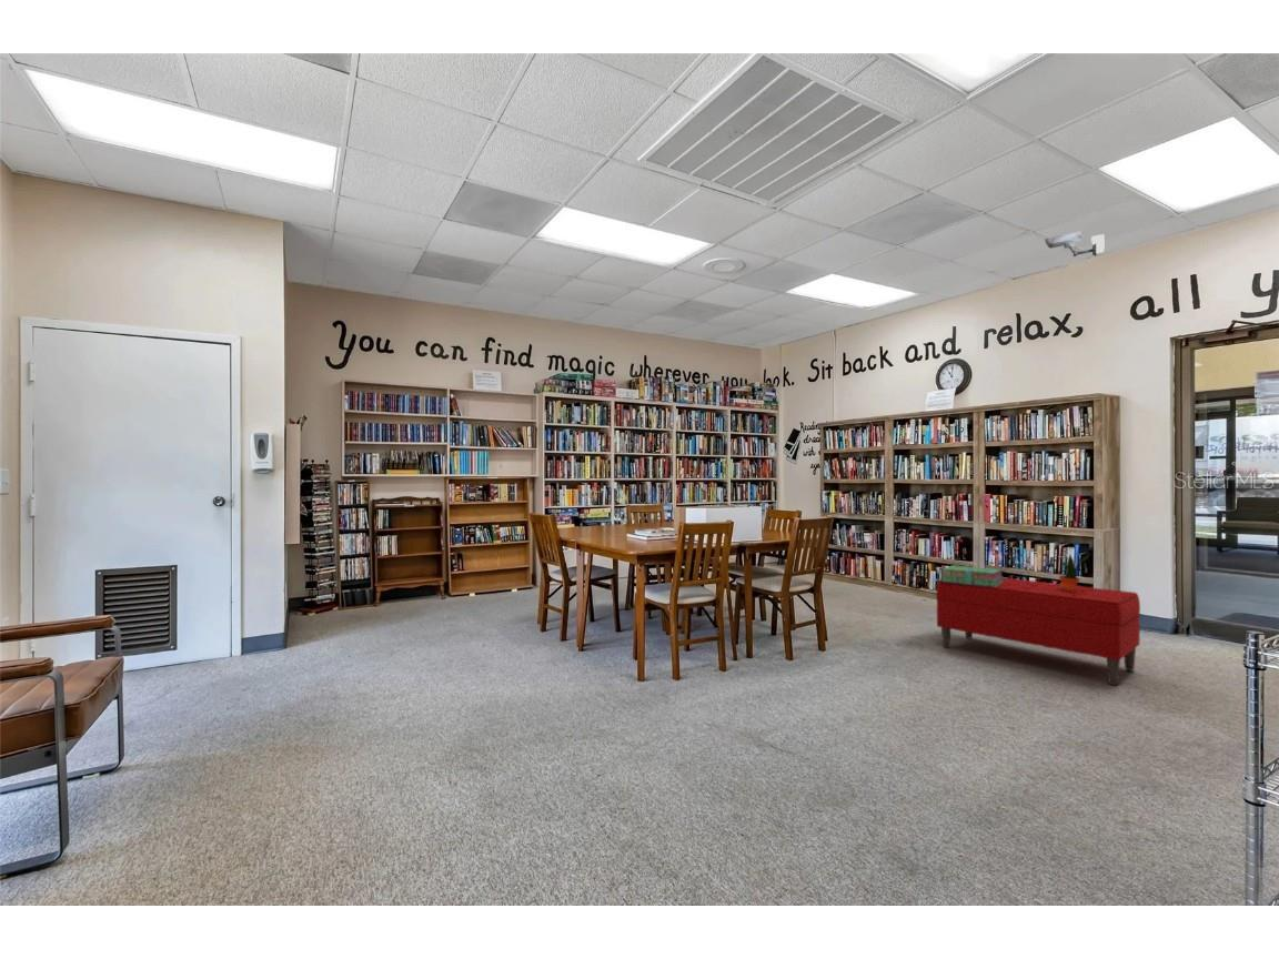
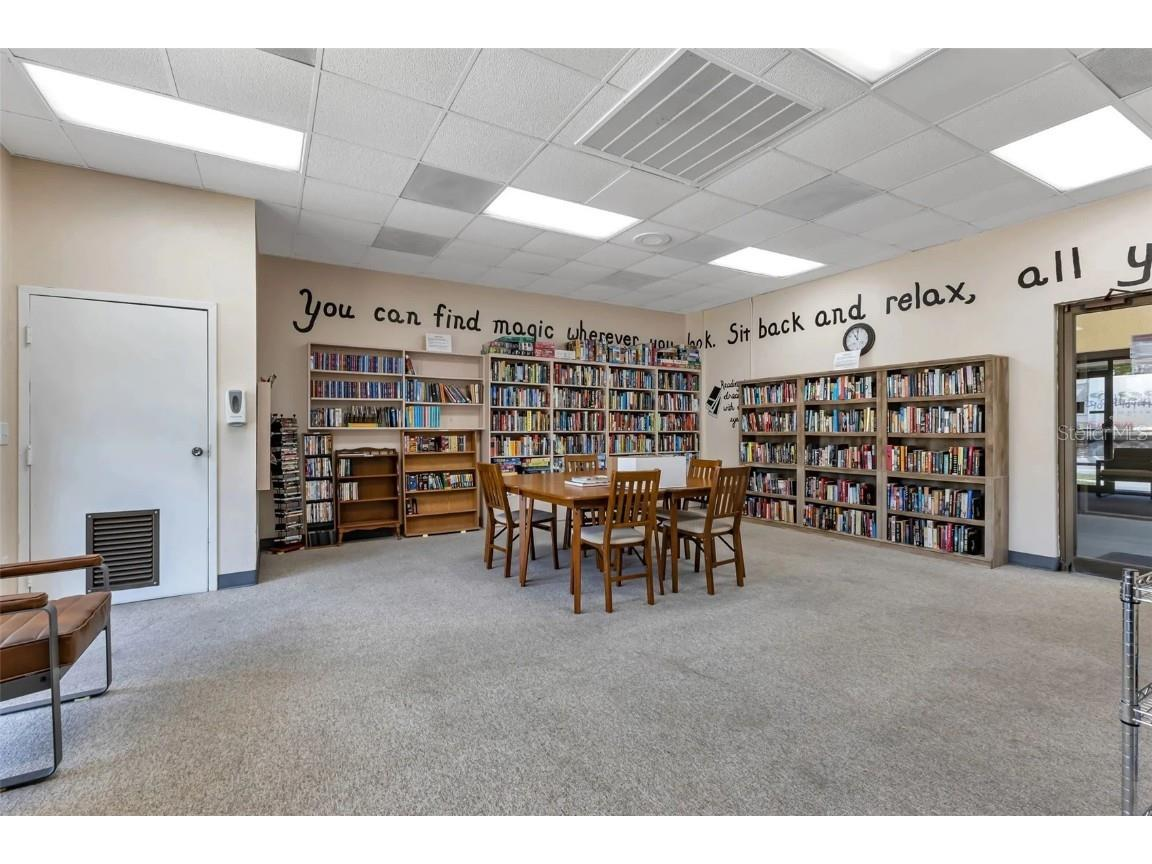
- potted plant [1058,553,1091,592]
- stack of books [941,564,1005,587]
- bench [935,577,1141,686]
- security camera [1044,230,1105,258]
